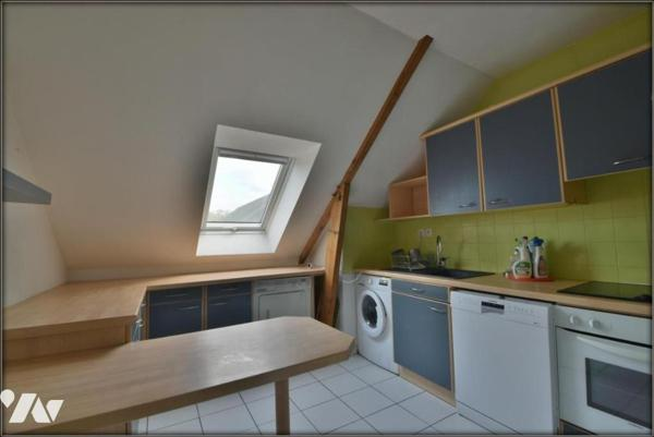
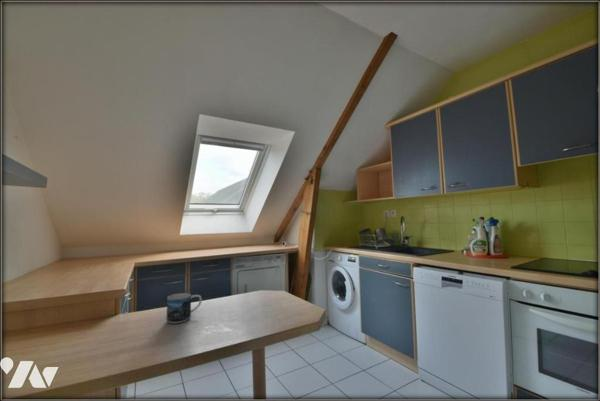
+ mug [166,292,203,324]
